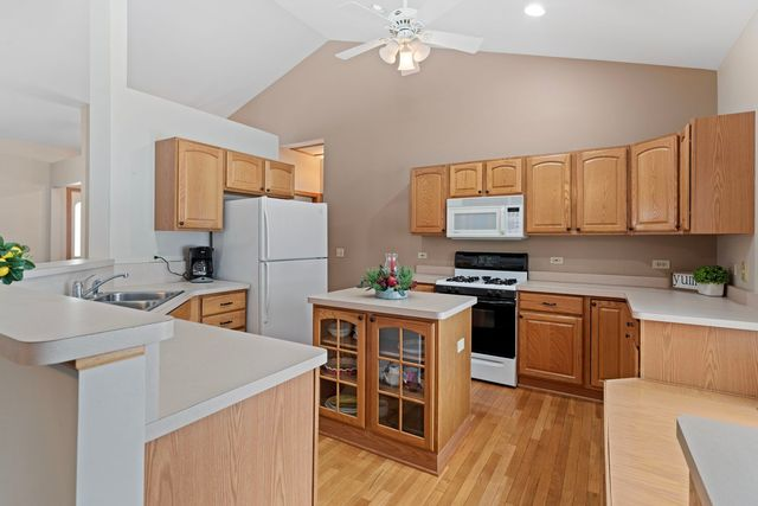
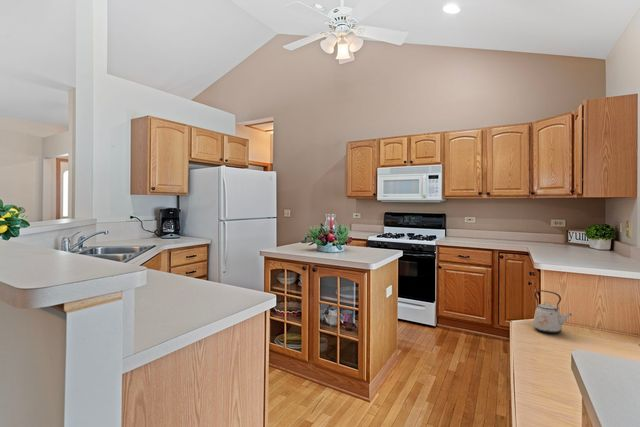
+ kettle [532,289,573,334]
